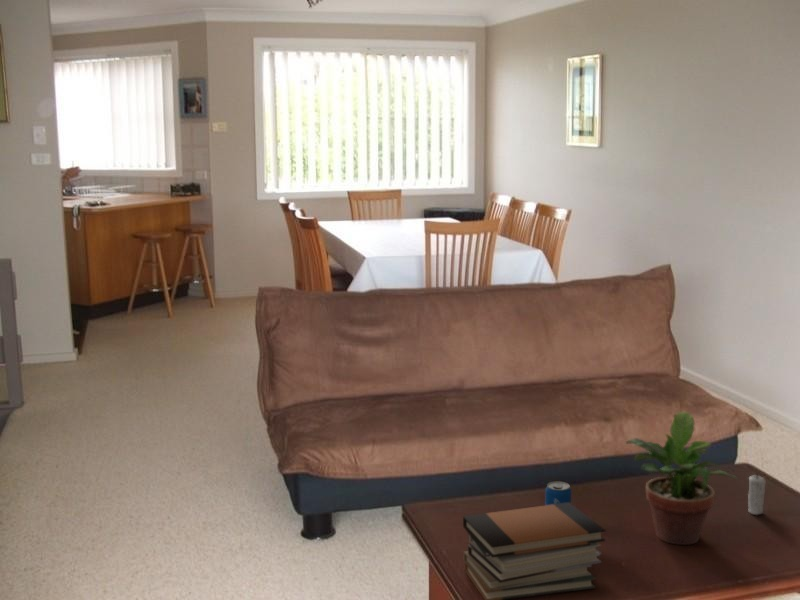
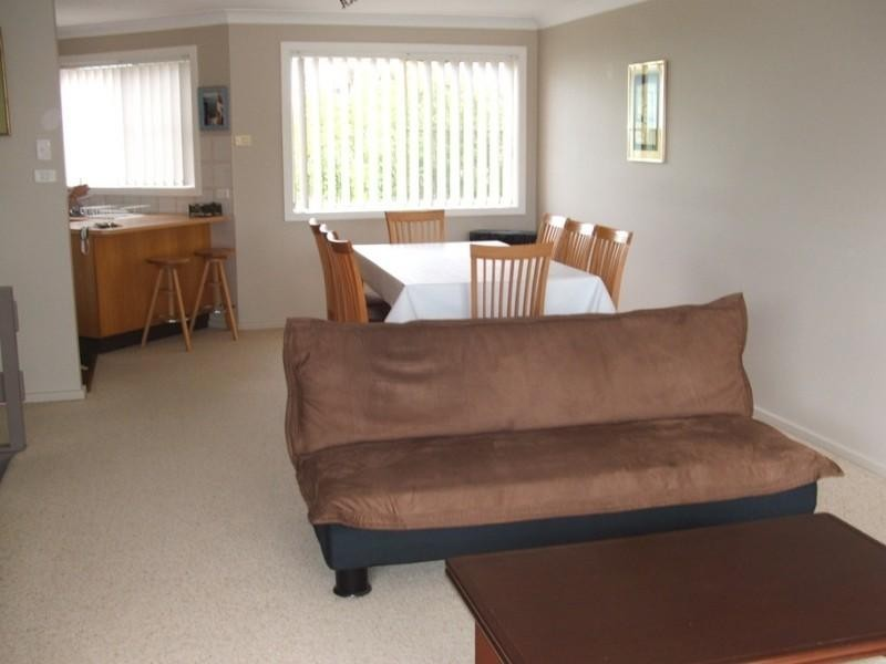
- potted plant [625,411,738,546]
- candle [747,471,767,516]
- book stack [462,502,607,600]
- beverage can [544,481,572,506]
